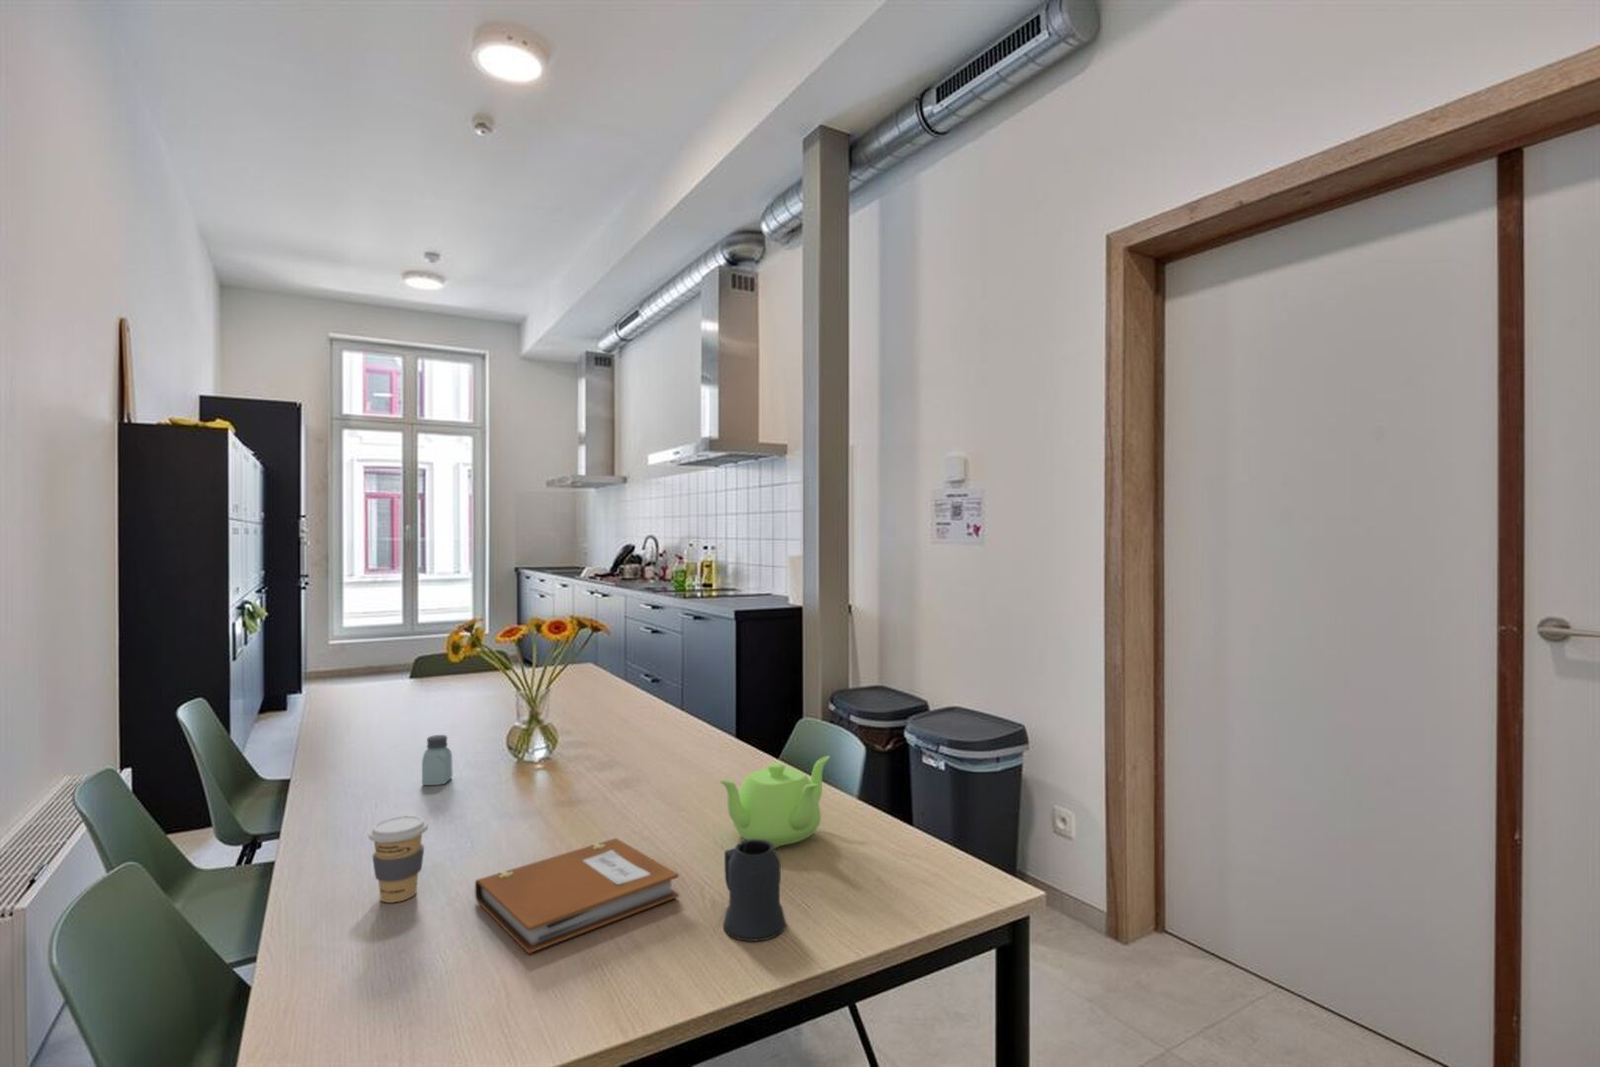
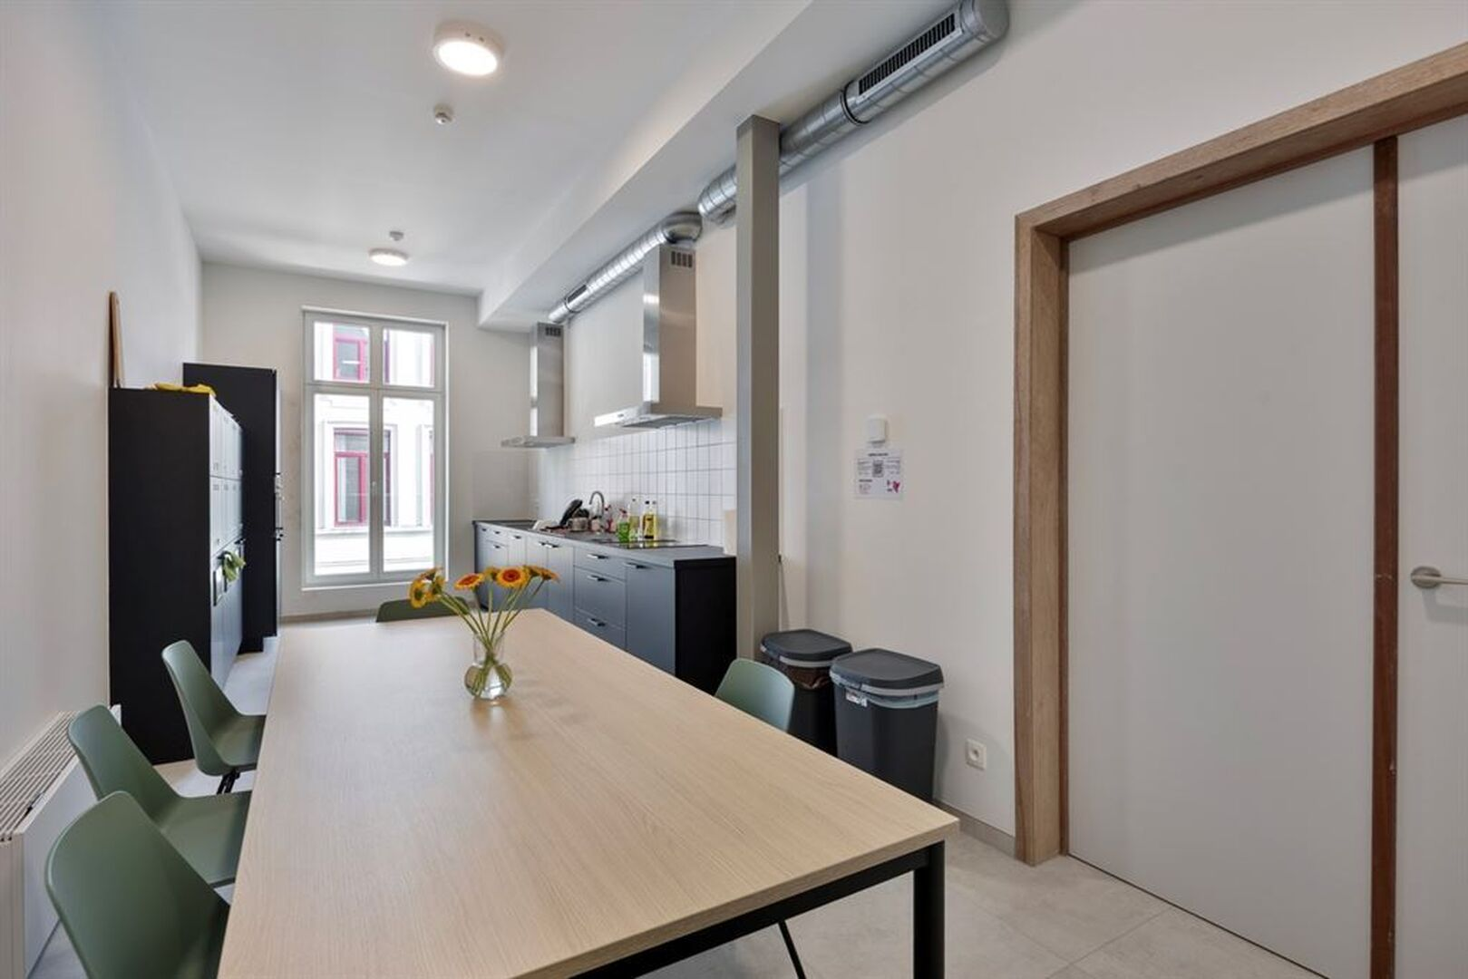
- notebook [474,838,680,954]
- coffee cup [368,815,429,904]
- mug [722,838,786,942]
- saltshaker [421,734,454,786]
- teapot [717,755,832,849]
